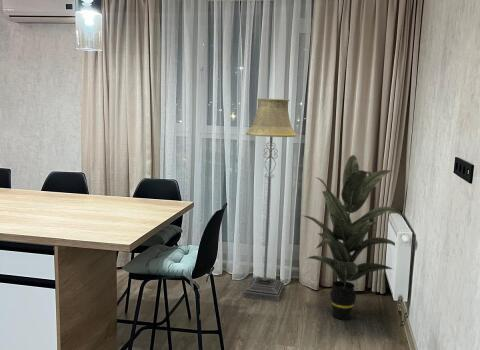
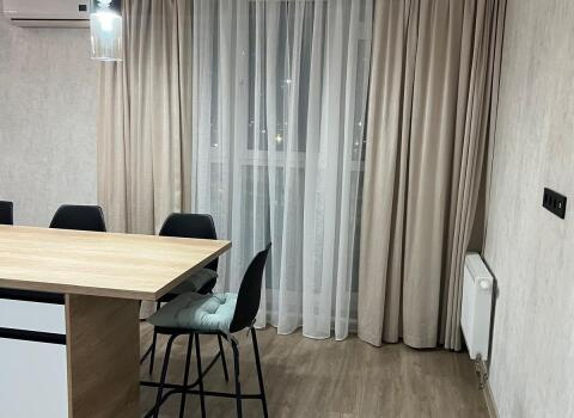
- indoor plant [303,154,407,321]
- floor lamp [243,97,298,302]
